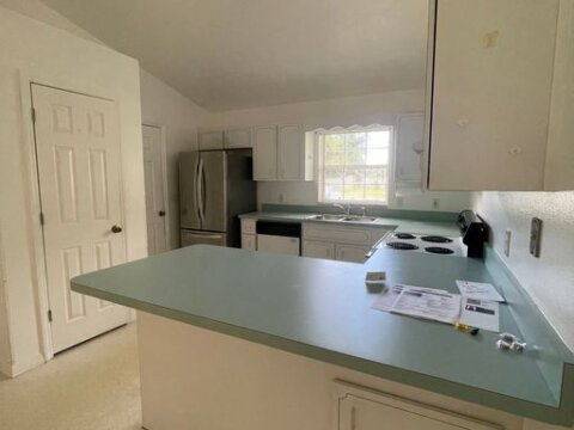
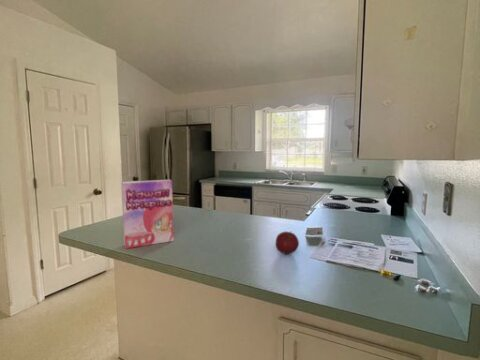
+ cereal box [120,179,175,250]
+ fruit [275,231,300,255]
